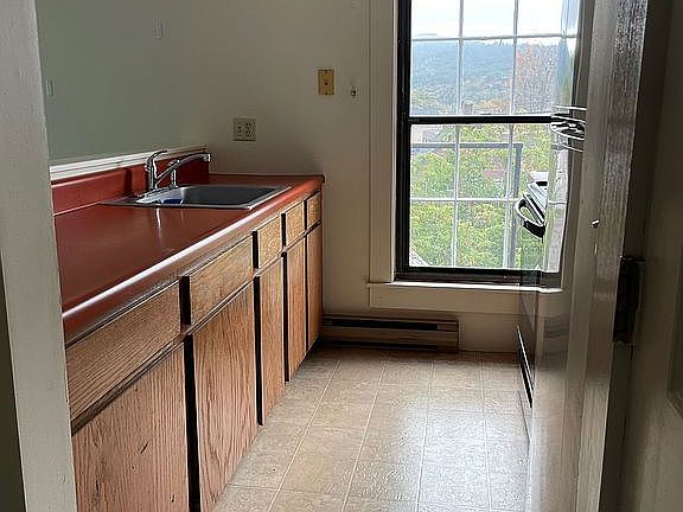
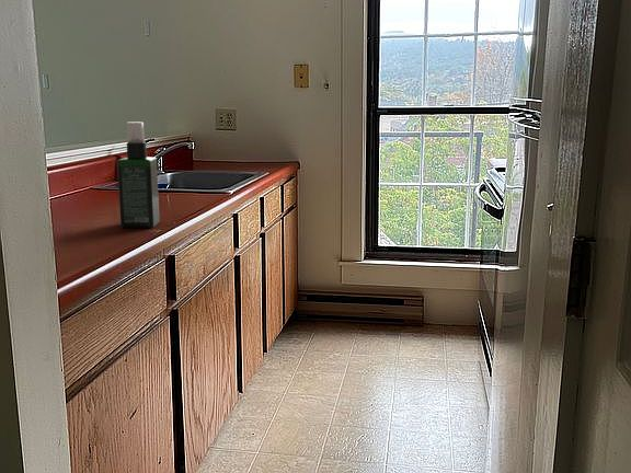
+ spray bottle [116,122,161,229]
